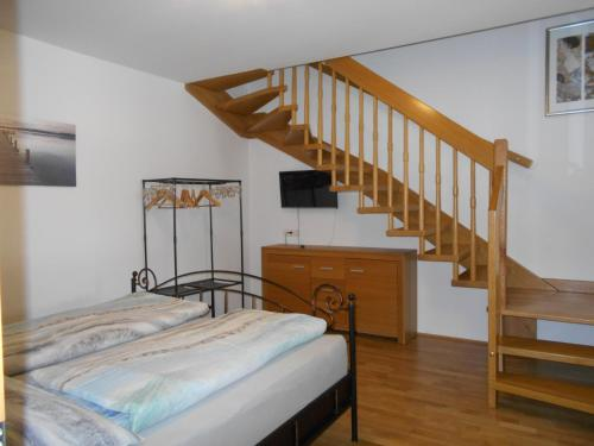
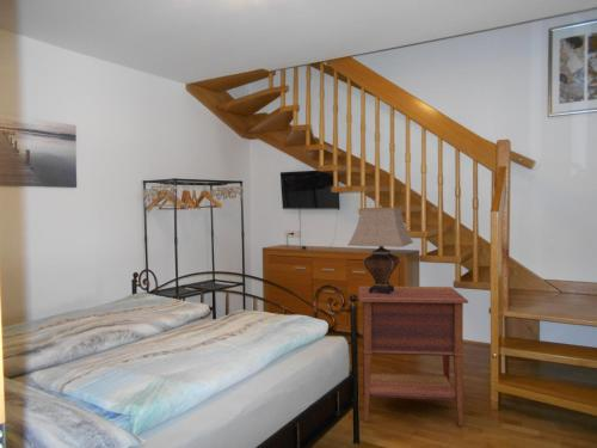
+ table lamp [346,207,414,294]
+ nightstand [357,286,469,428]
